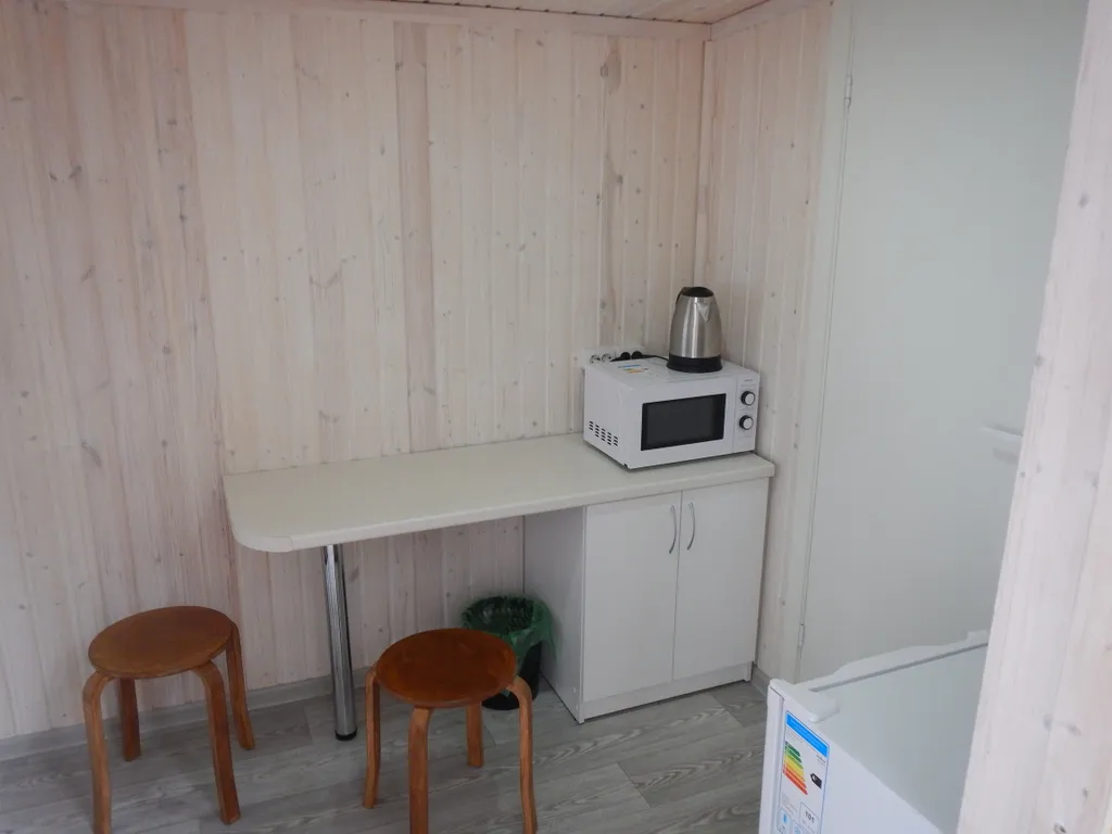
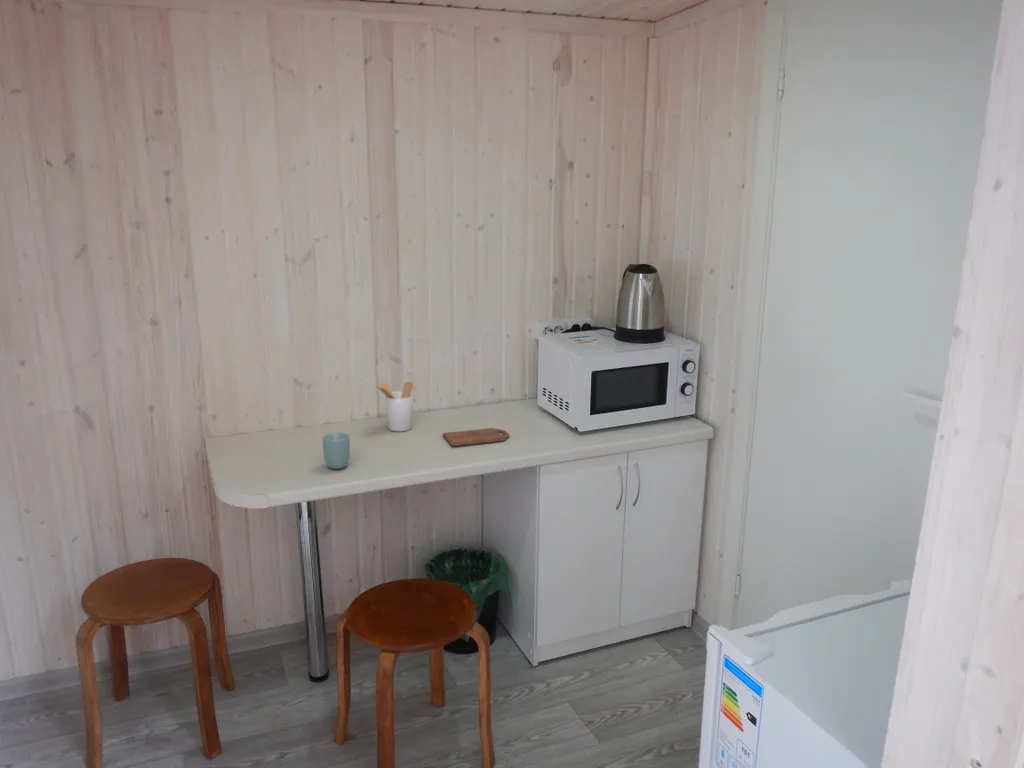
+ cutting board [442,427,510,447]
+ utensil holder [374,381,414,432]
+ cup [322,431,351,470]
